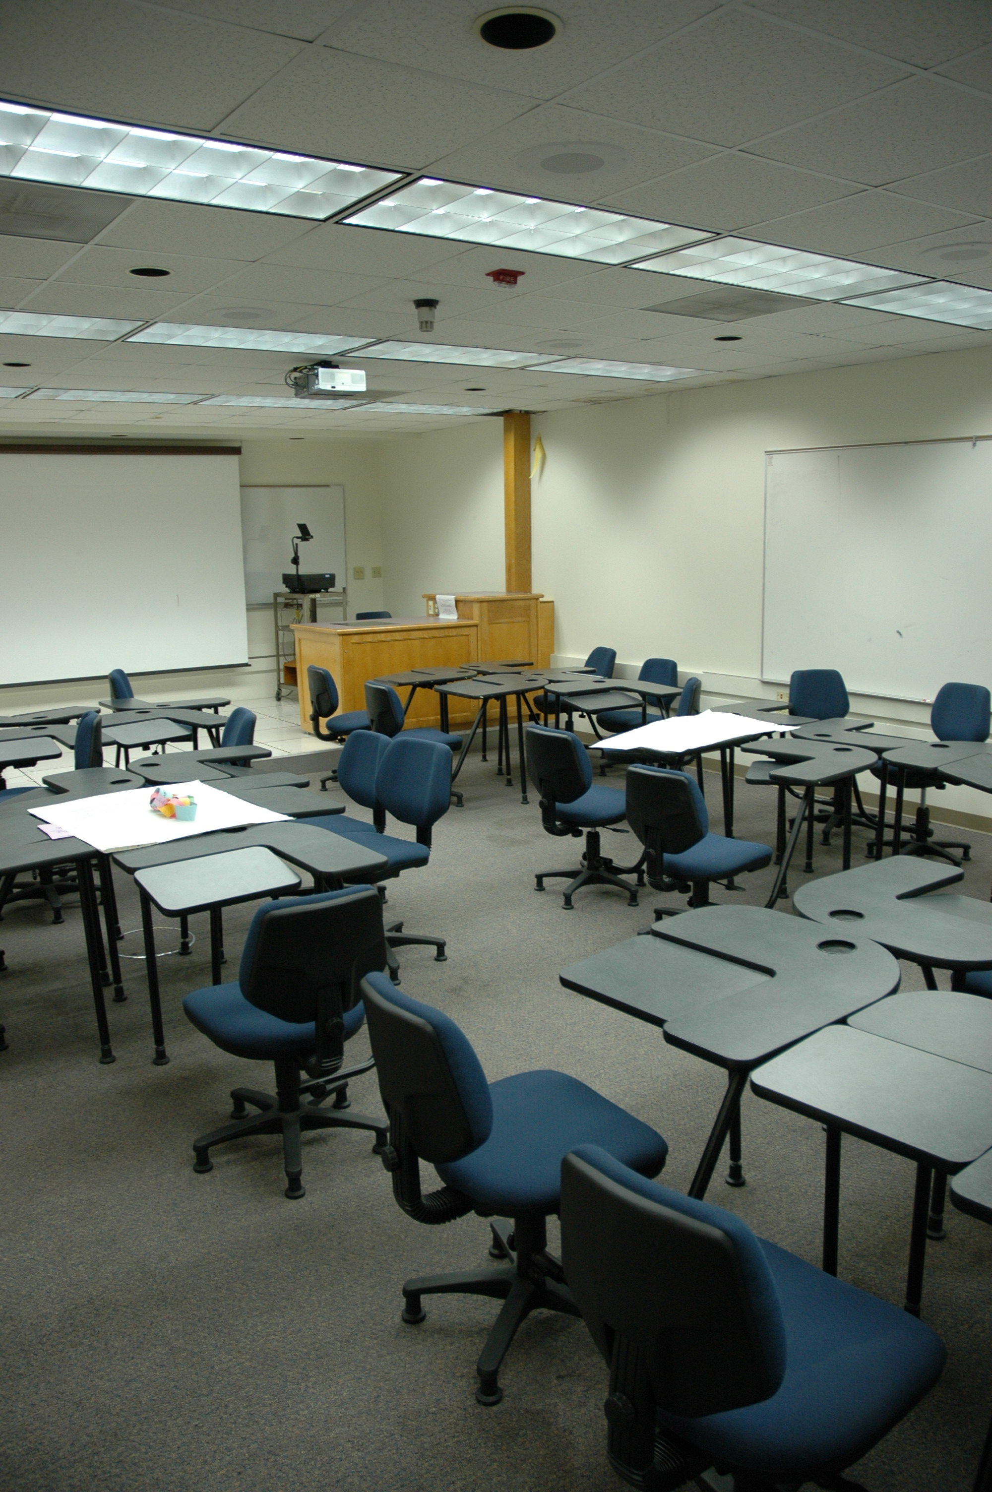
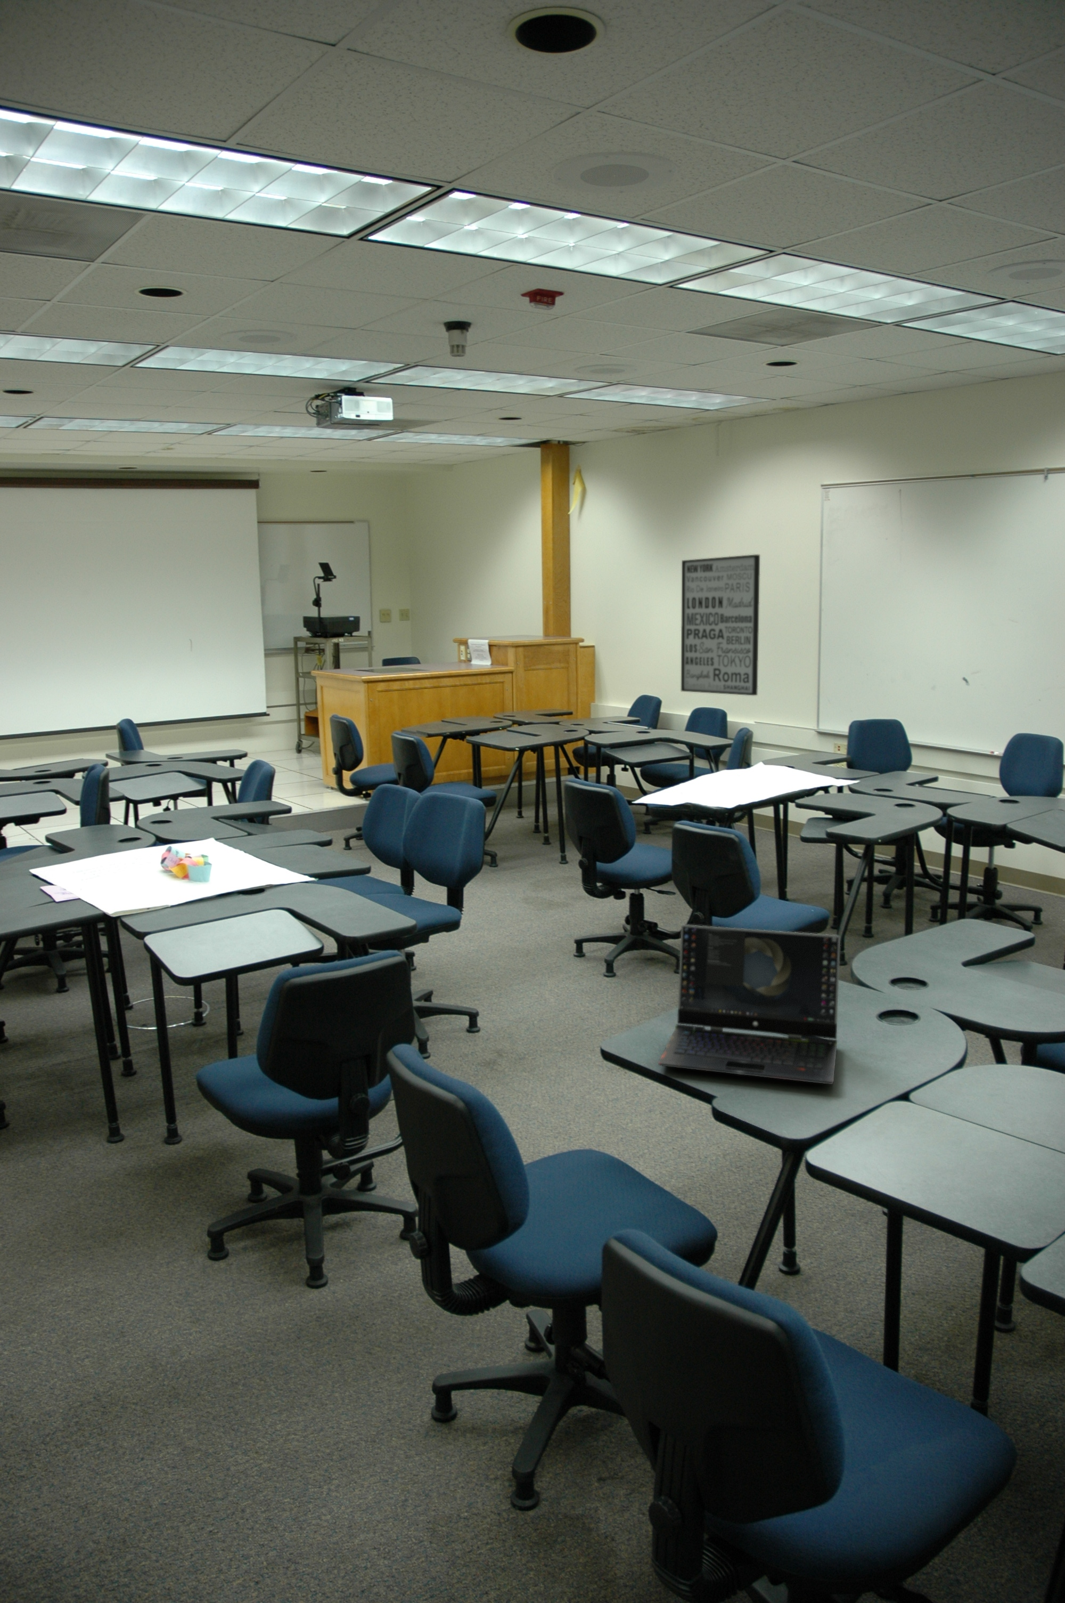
+ wall art [681,554,761,696]
+ laptop computer [657,924,840,1085]
